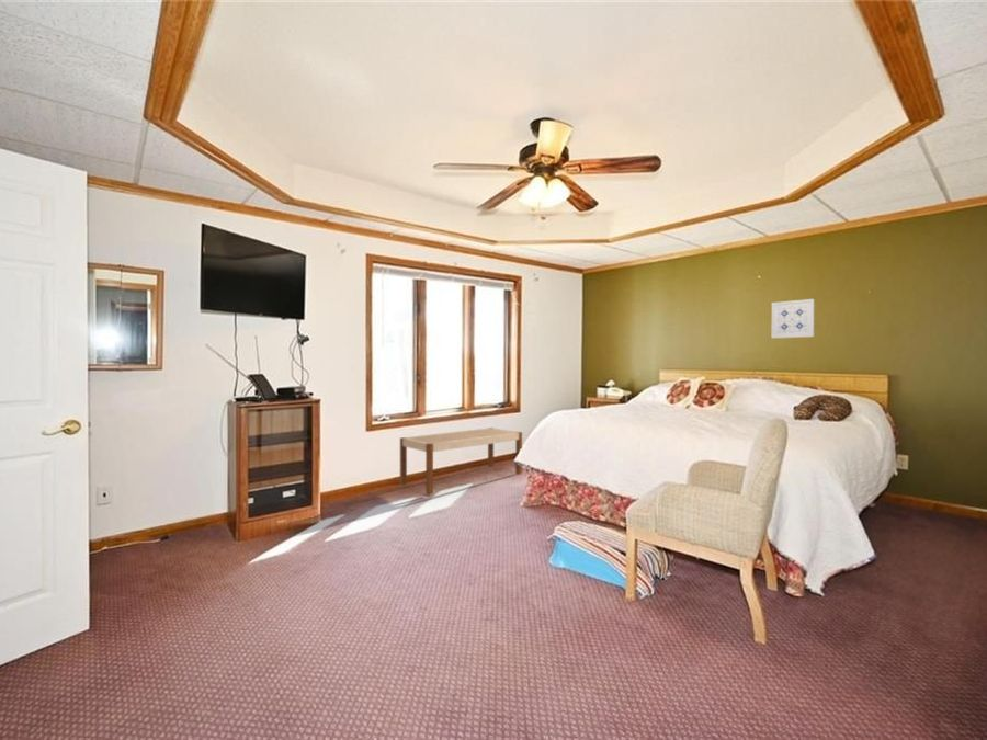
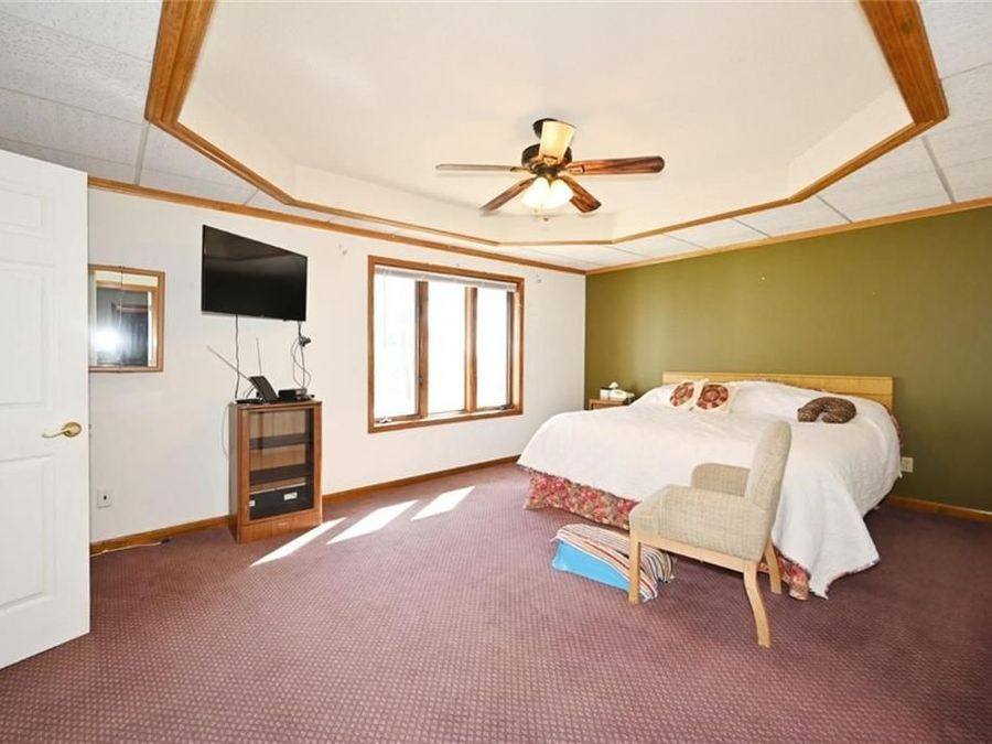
- bench [399,426,523,496]
- wall art [771,298,815,340]
